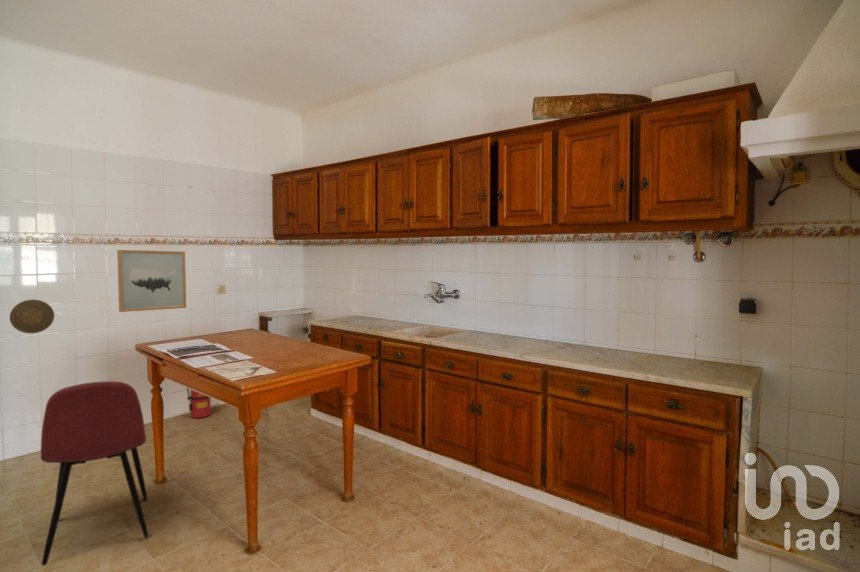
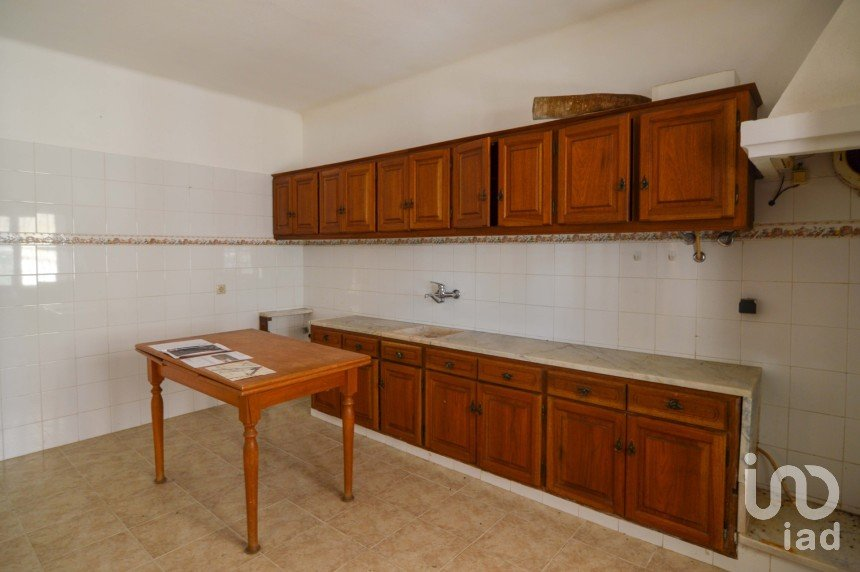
- dining chair [40,380,149,567]
- wall art [116,249,187,313]
- decorative plate [9,299,55,334]
- fire extinguisher [186,387,212,419]
